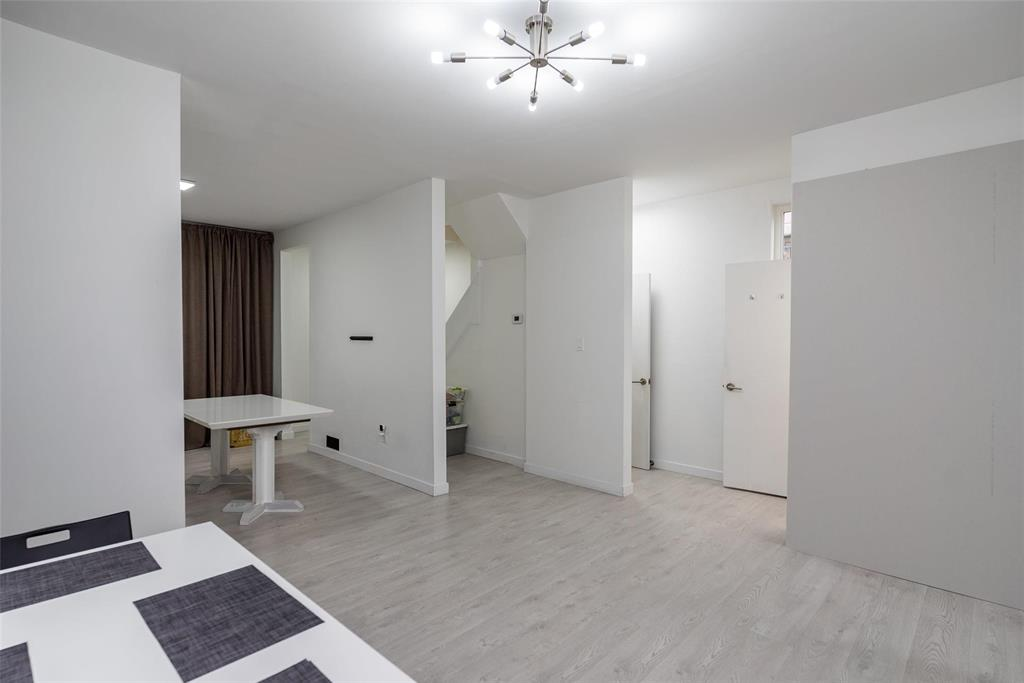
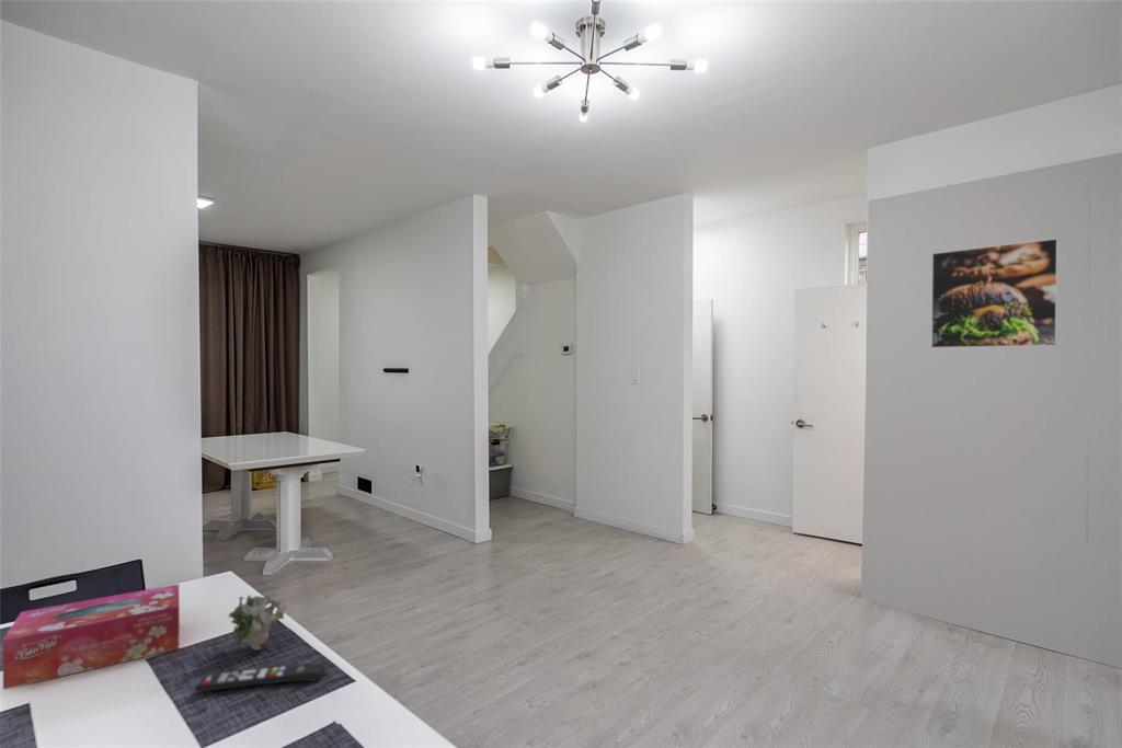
+ tissue box [1,583,181,691]
+ remote control [194,663,325,693]
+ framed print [930,238,1060,349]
+ flower [228,594,287,651]
